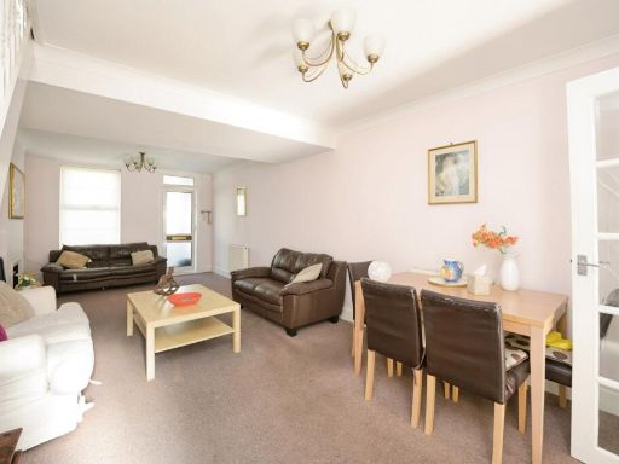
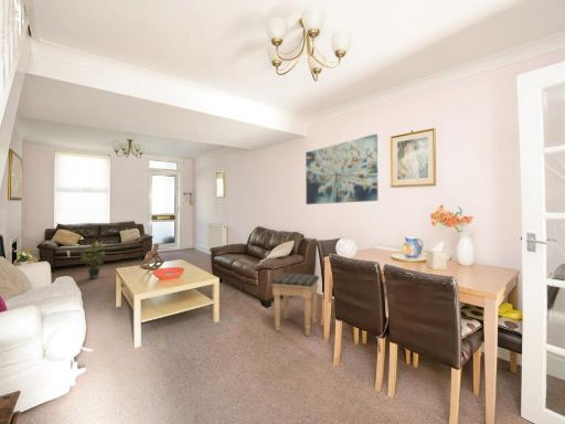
+ wall art [305,132,379,205]
+ potted plant [79,240,106,279]
+ footstool [270,272,320,337]
